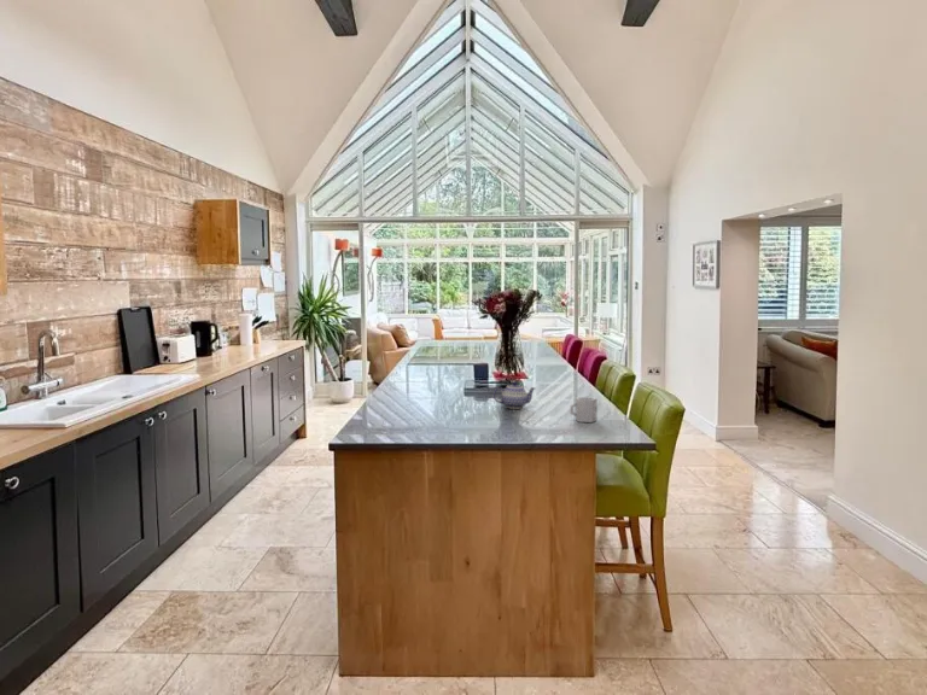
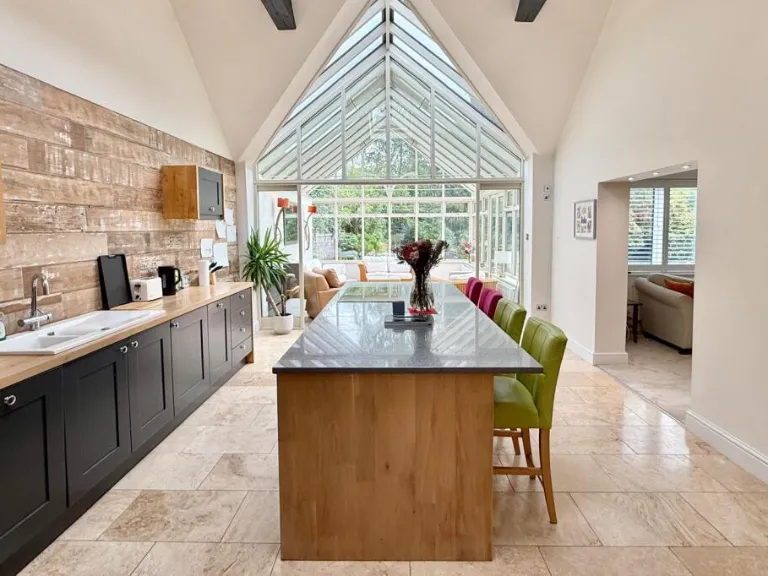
- cup [570,396,599,424]
- teapot [492,380,536,410]
